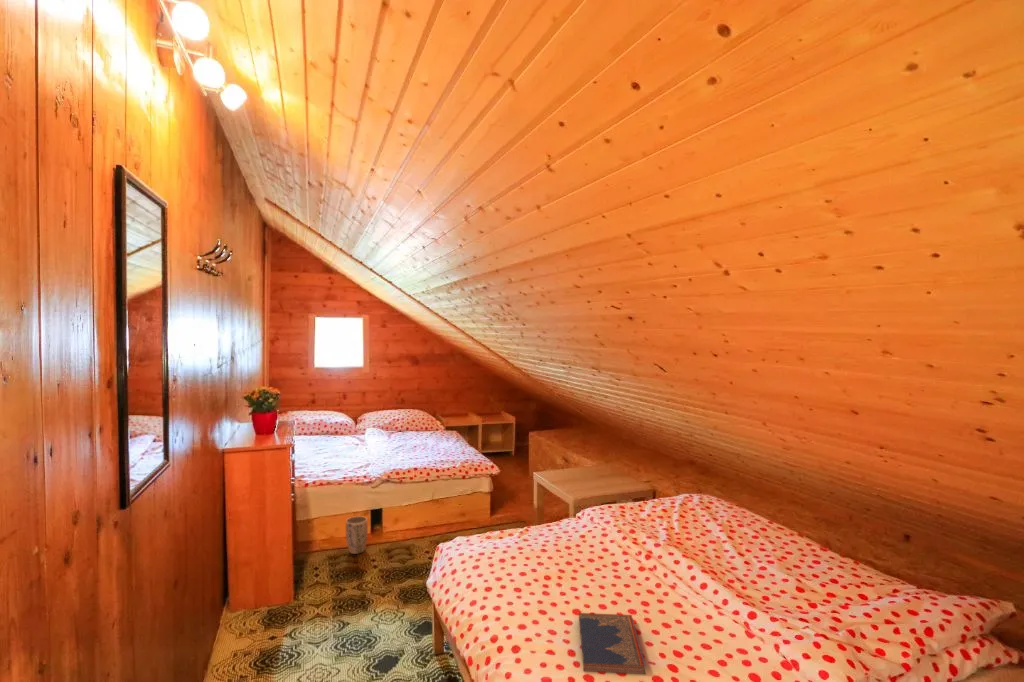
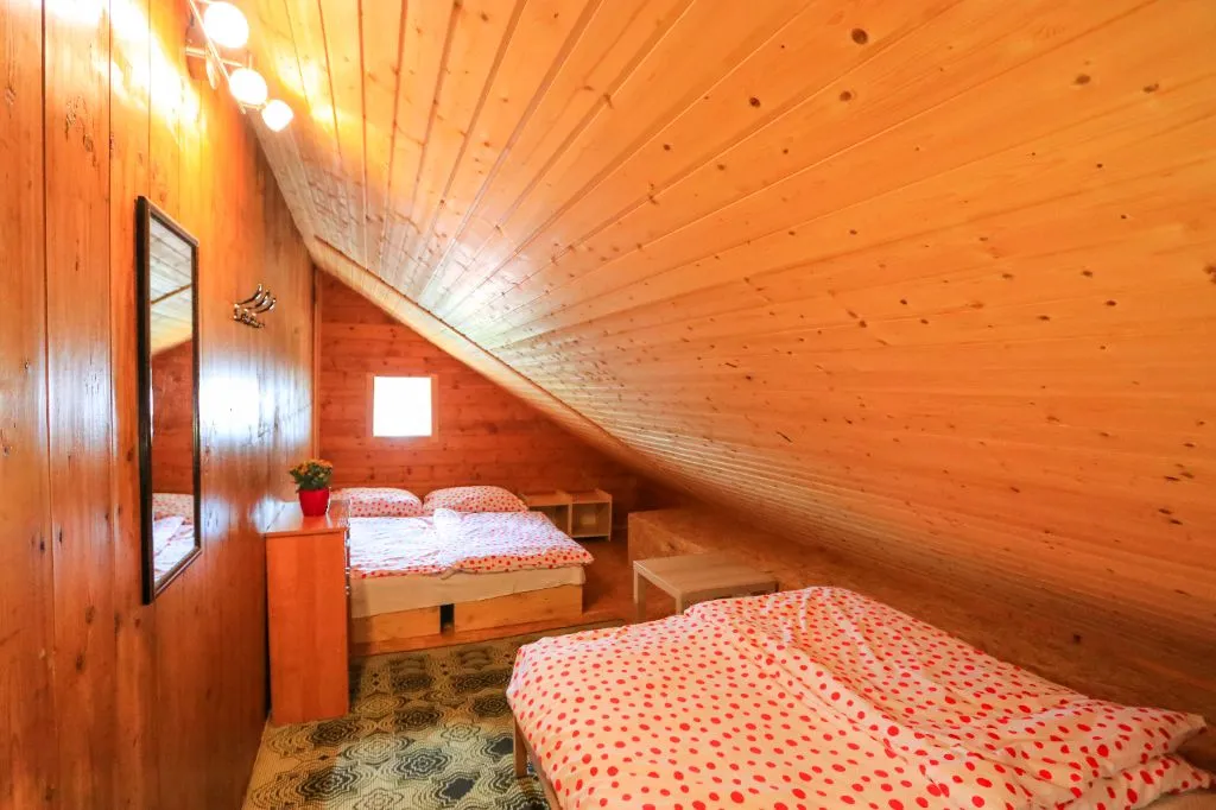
- plant pot [345,515,369,555]
- hardcover book [578,612,647,675]
